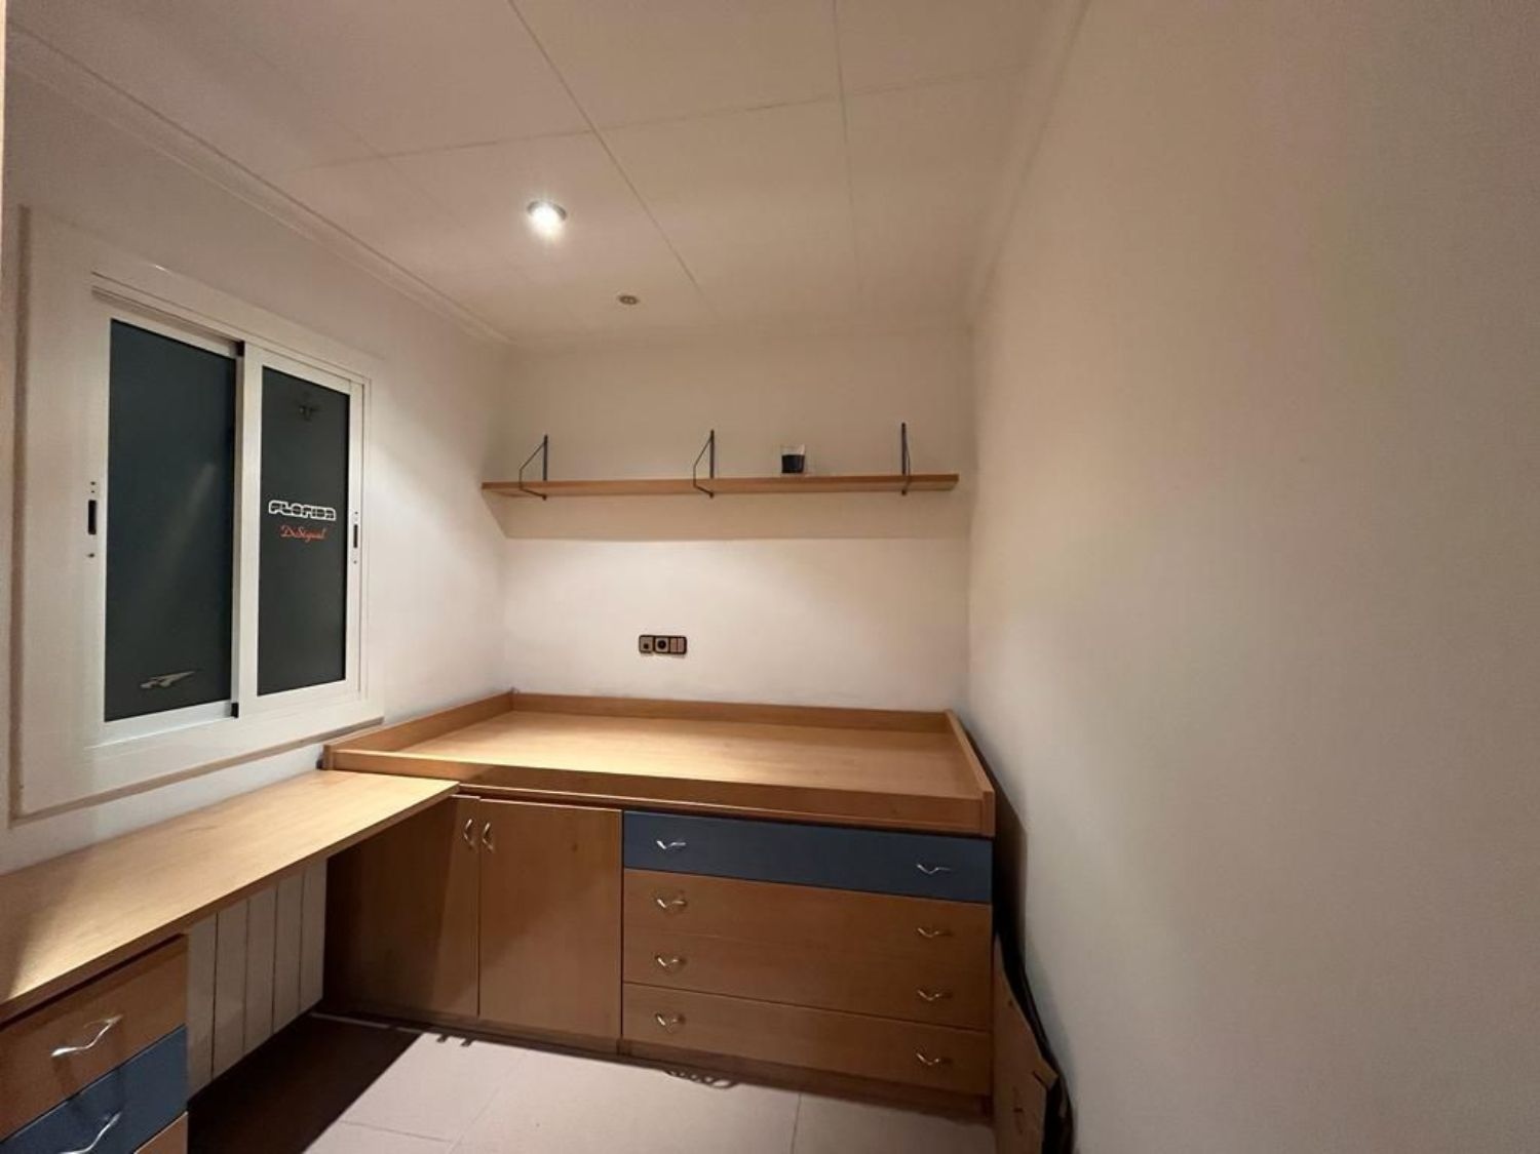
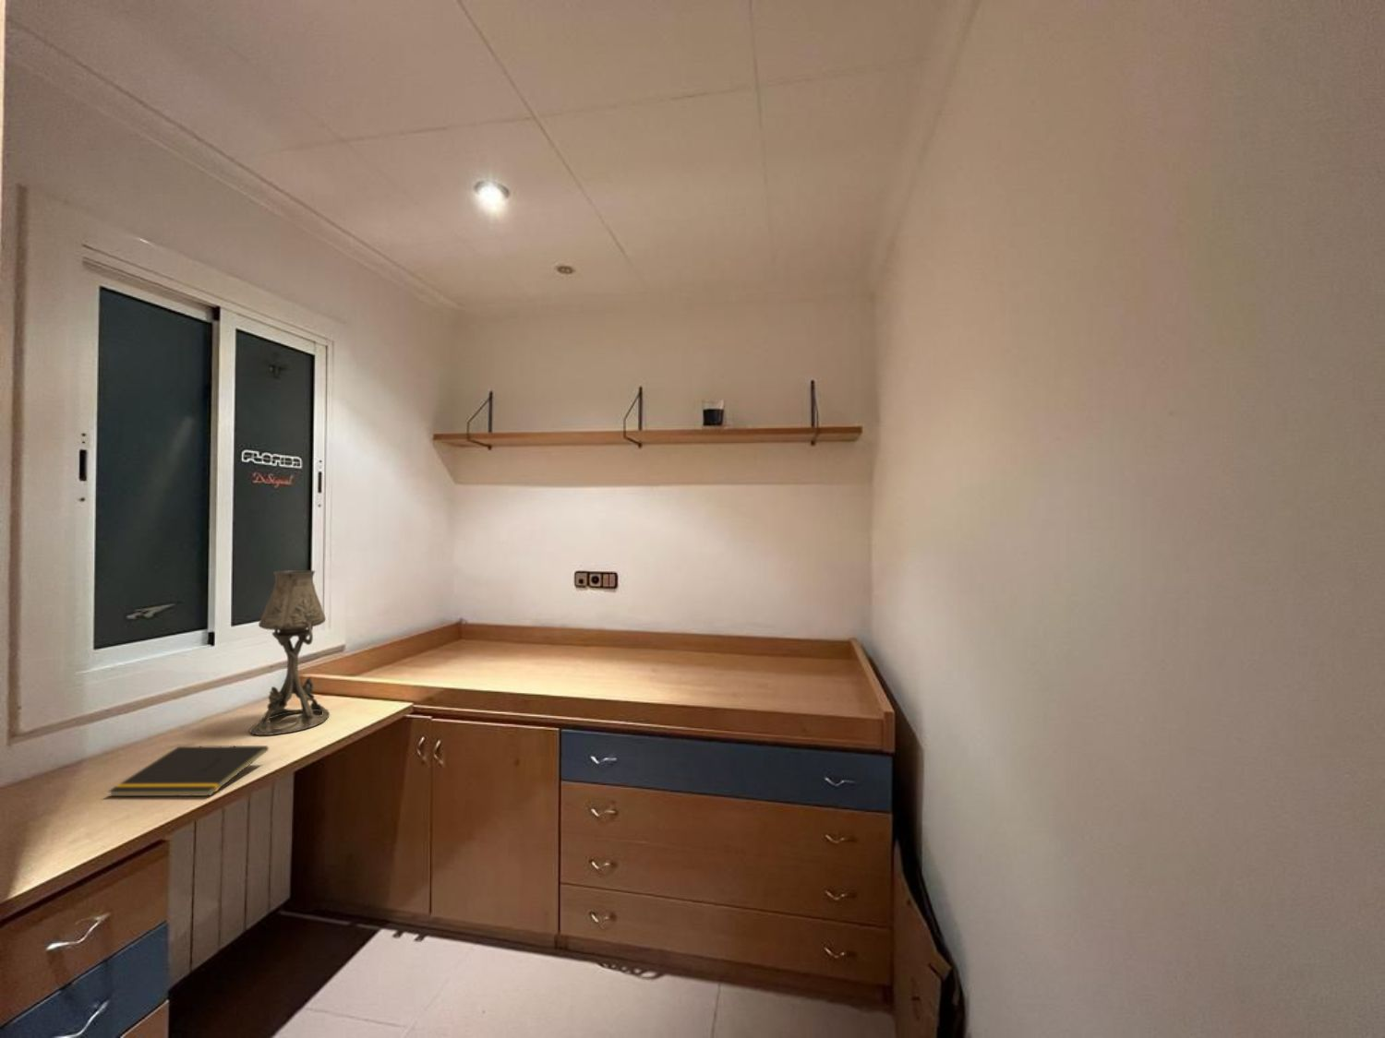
+ table lamp [249,569,330,736]
+ notepad [107,745,269,797]
